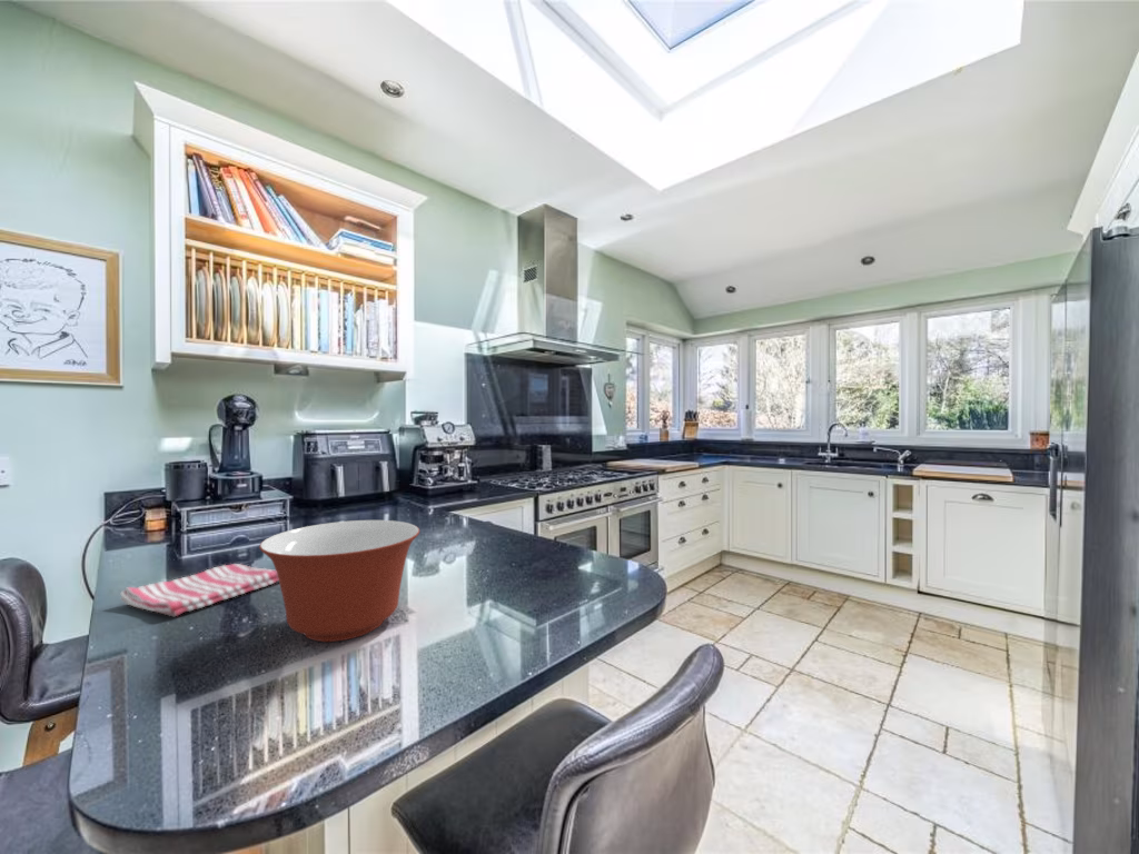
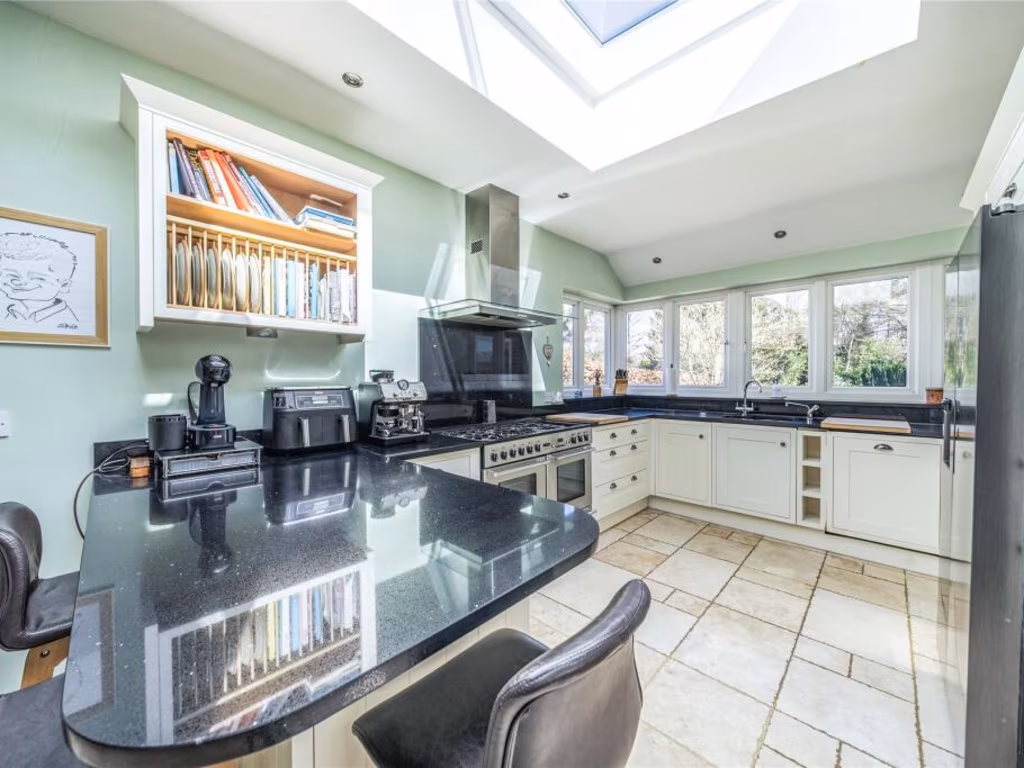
- dish towel [119,563,279,617]
- mixing bowl [258,519,420,643]
